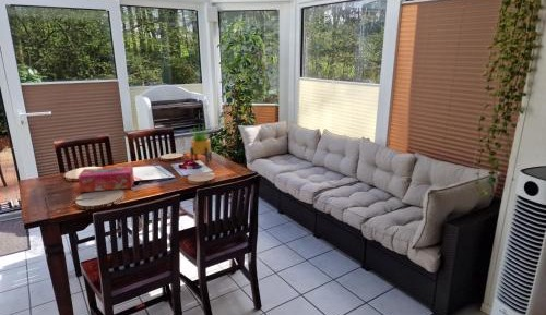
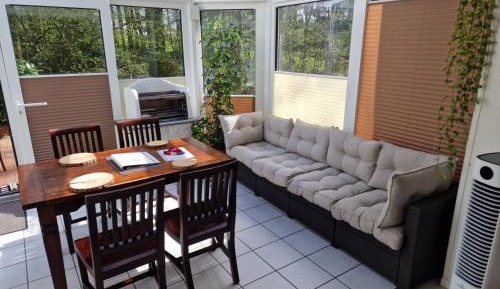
- tissue box [76,165,135,193]
- potted plant [189,122,213,166]
